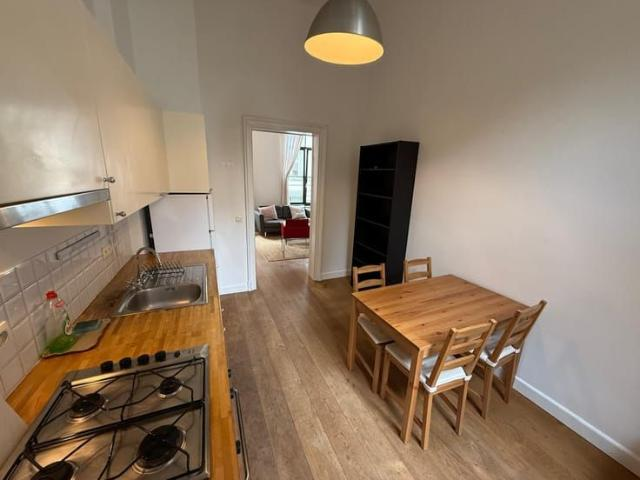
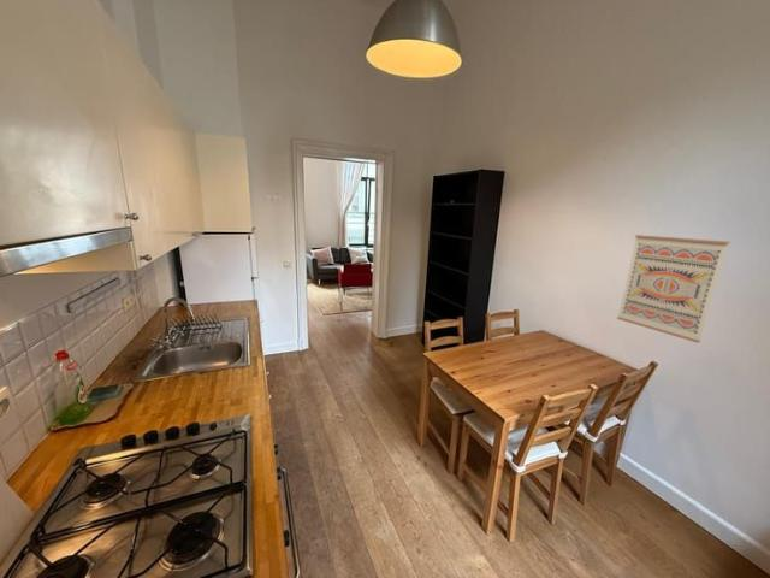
+ wall art [616,234,732,344]
